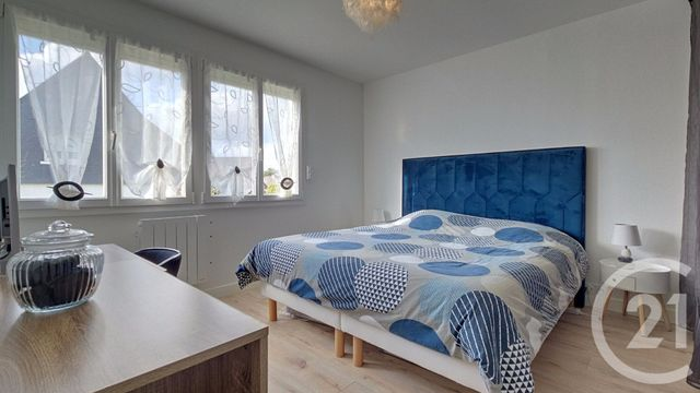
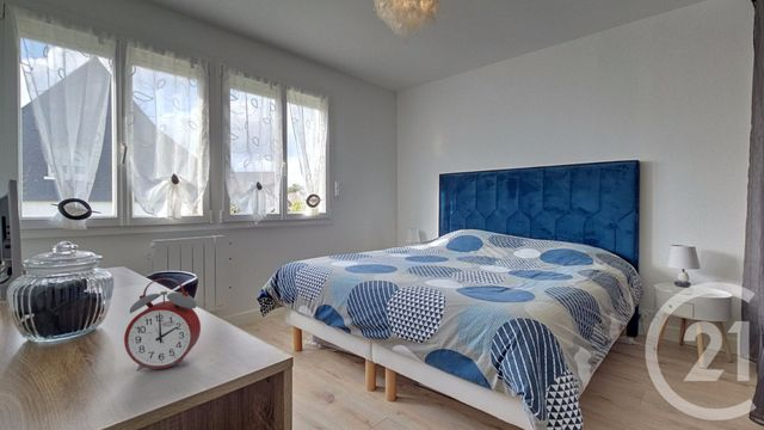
+ alarm clock [123,277,202,373]
